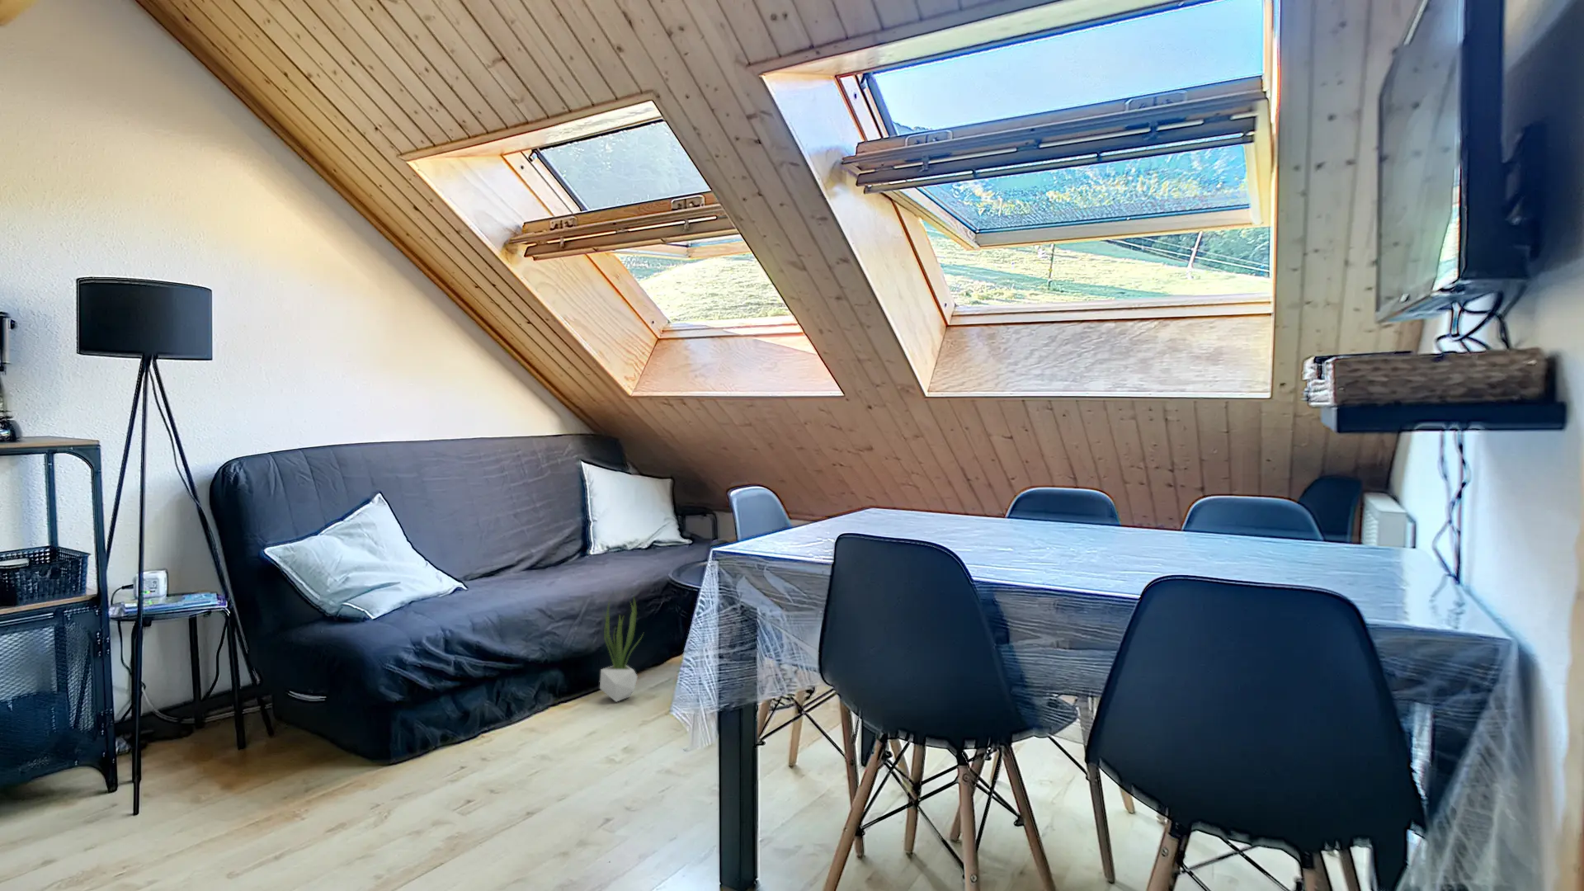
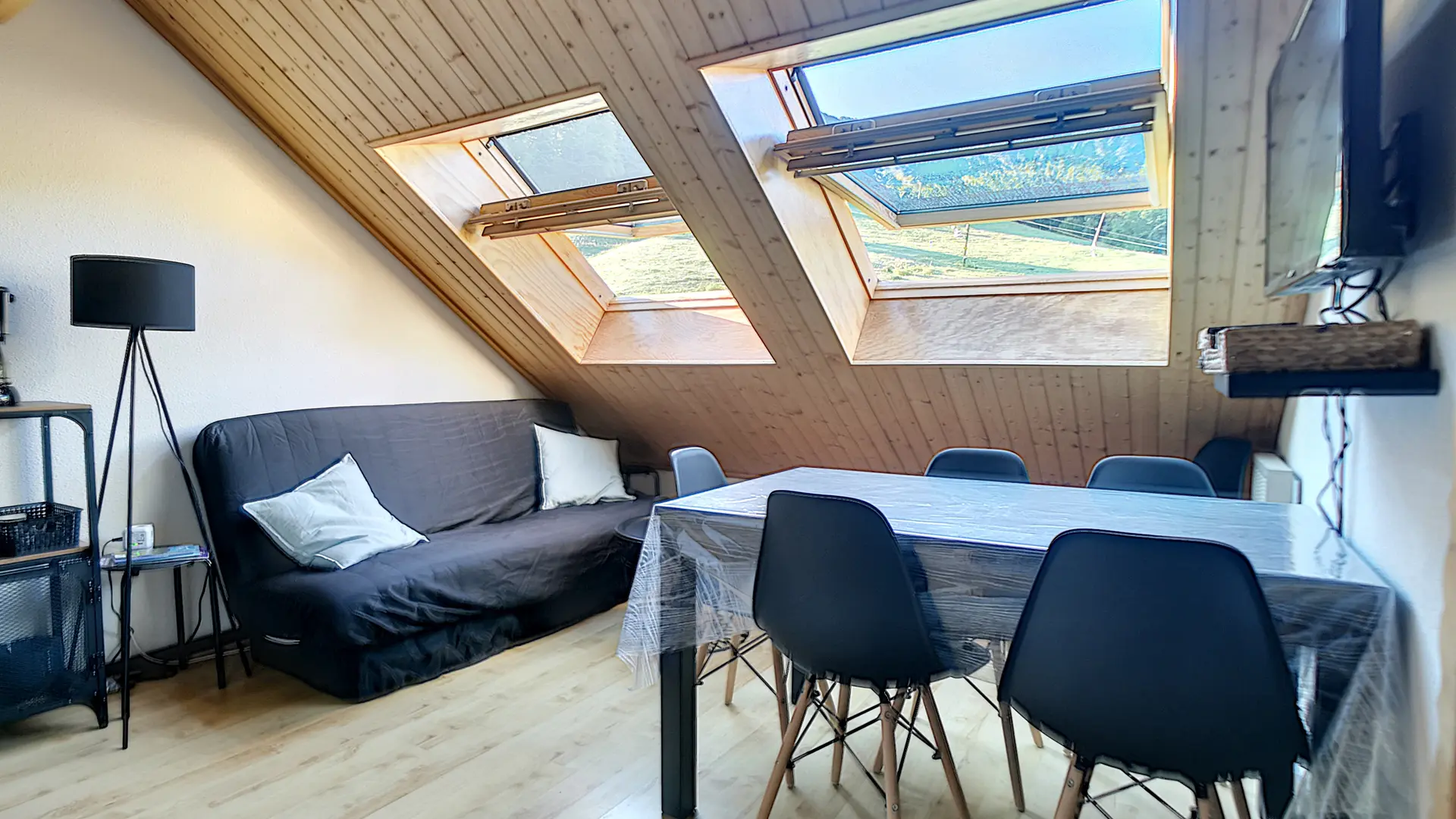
- potted plant [599,594,644,703]
